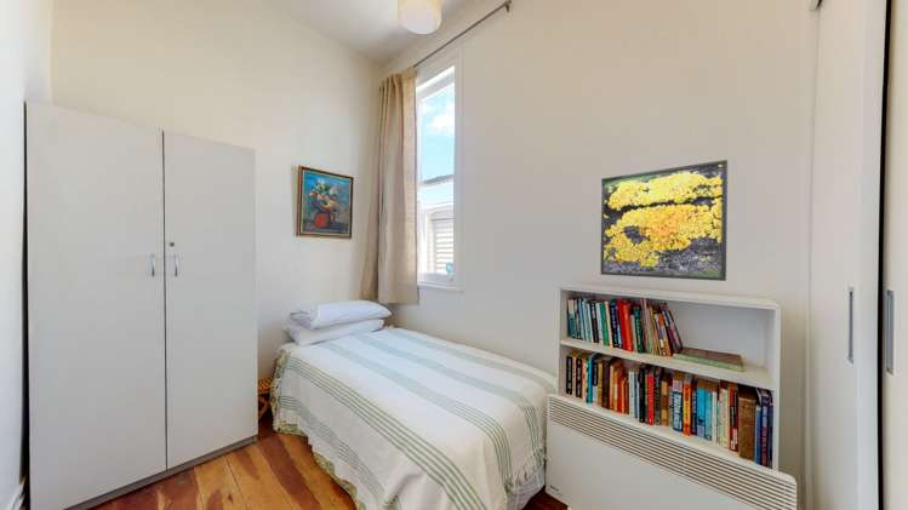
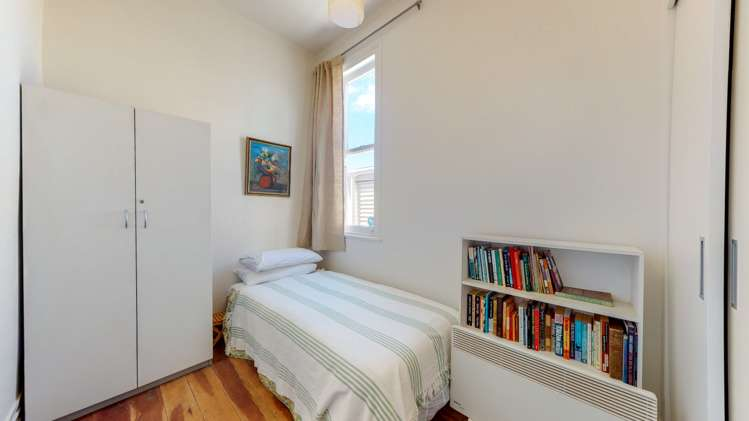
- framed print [599,159,729,282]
